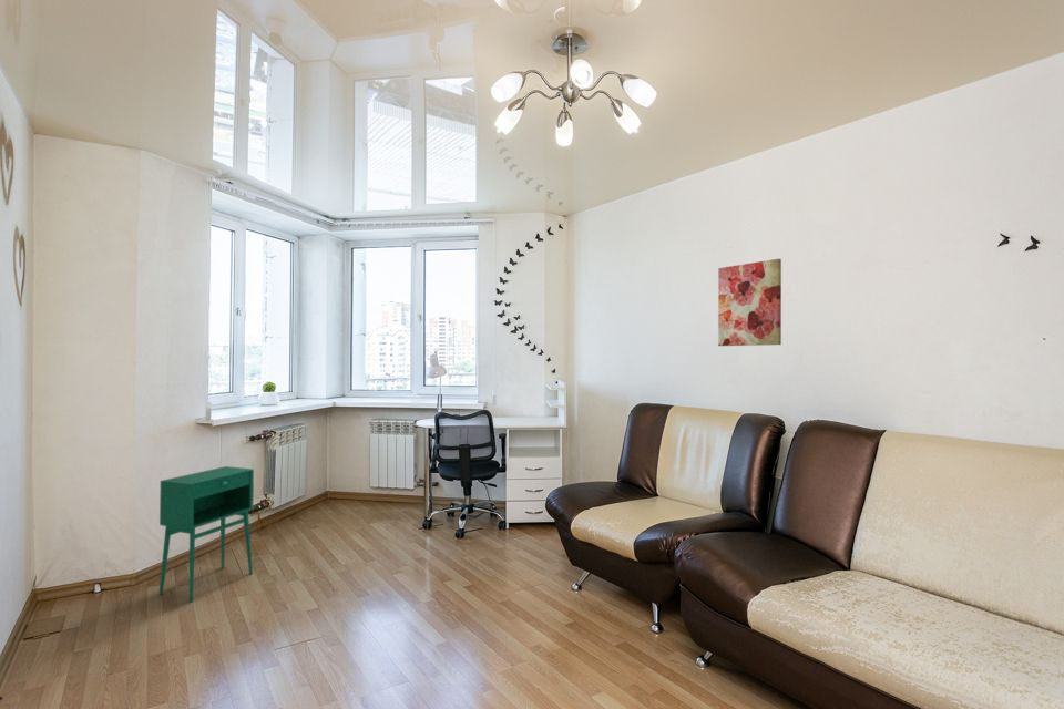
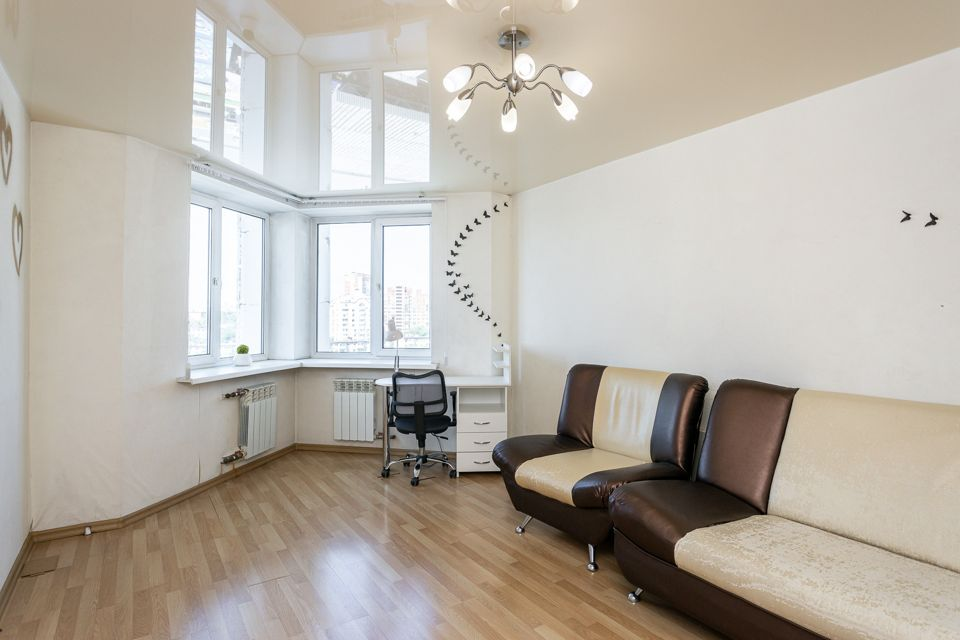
- wall art [717,257,782,347]
- storage cabinet [157,465,255,603]
